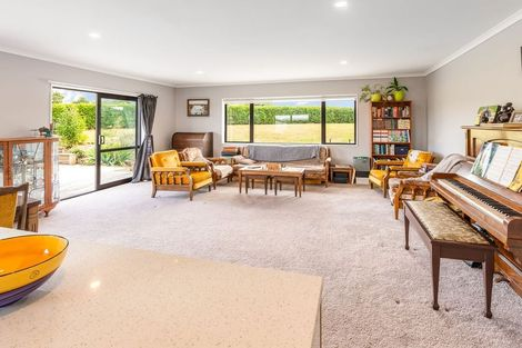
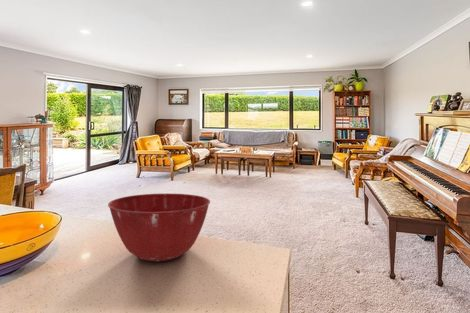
+ mixing bowl [107,192,211,262]
